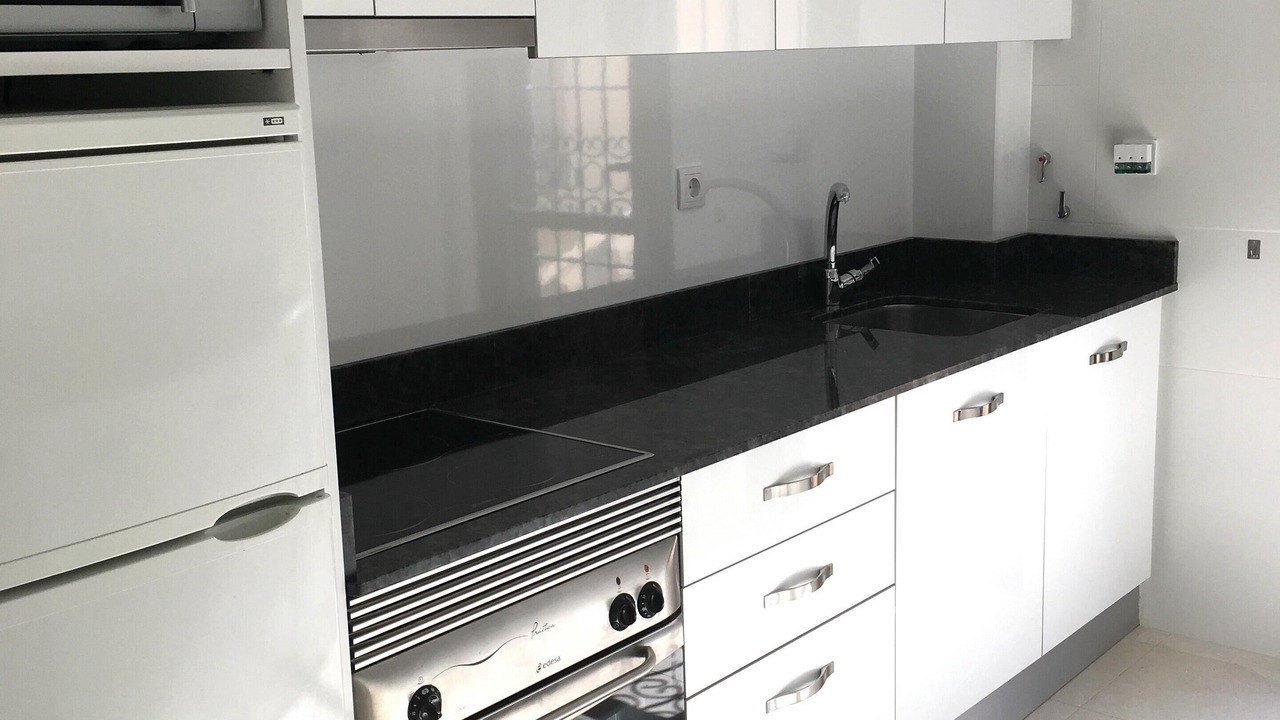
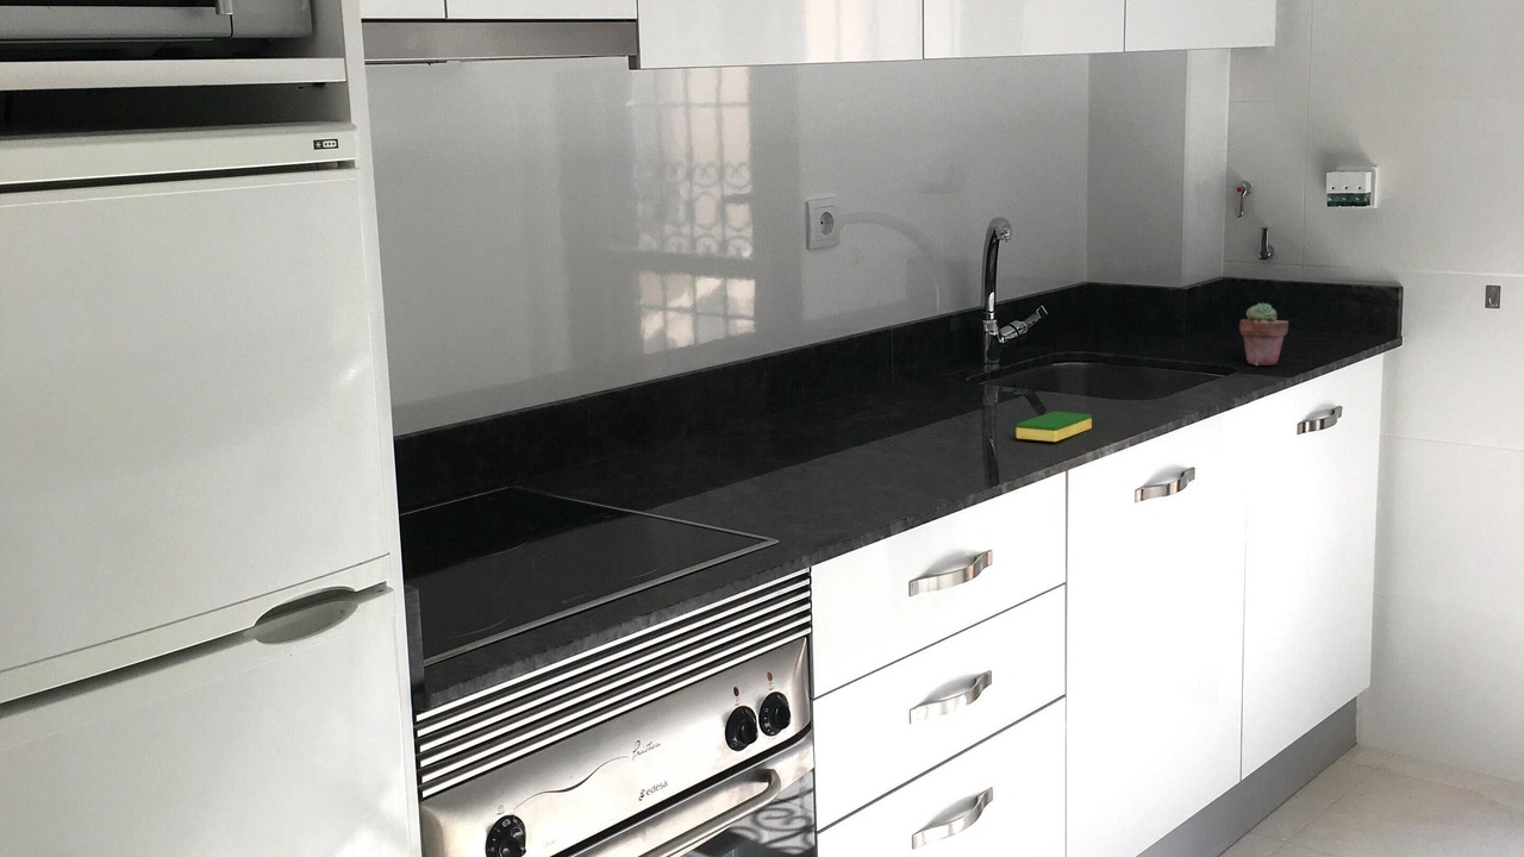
+ potted succulent [1238,301,1289,367]
+ dish sponge [1014,411,1093,443]
